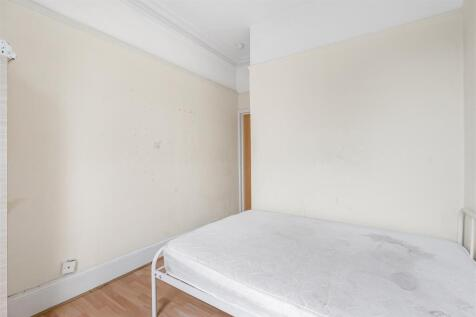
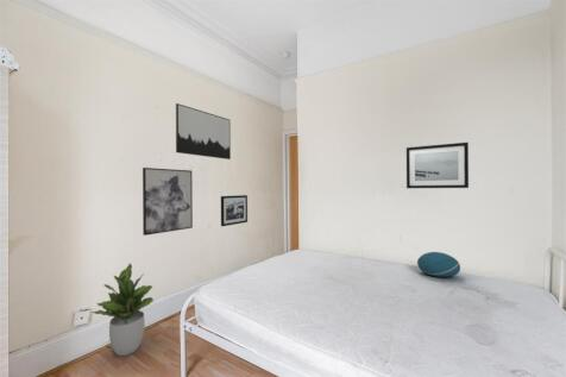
+ picture frame [220,194,249,227]
+ cushion [416,251,461,278]
+ wall art [175,102,232,161]
+ wall art [142,166,194,237]
+ potted plant [90,263,155,357]
+ wall art [405,142,470,189]
